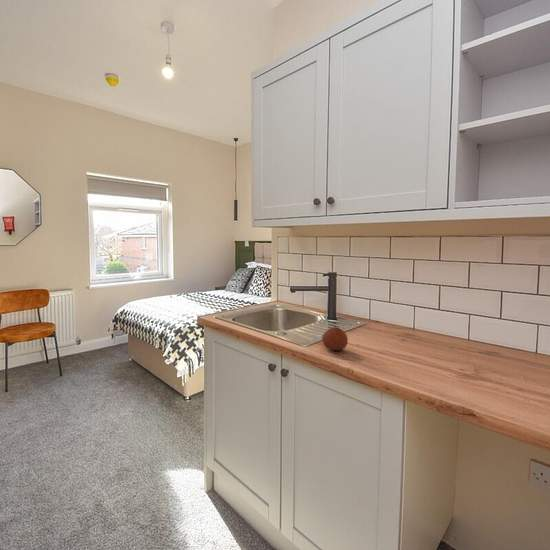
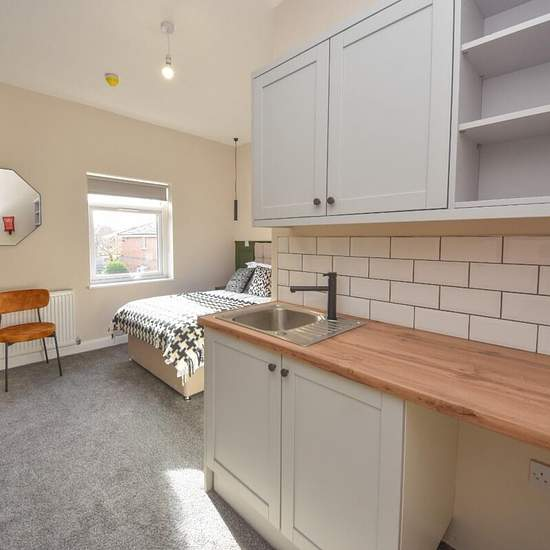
- fruit [321,326,349,351]
